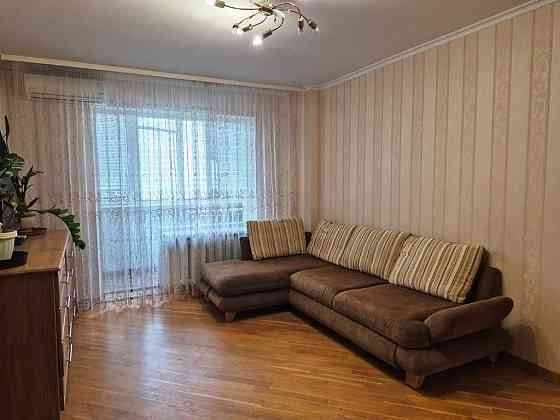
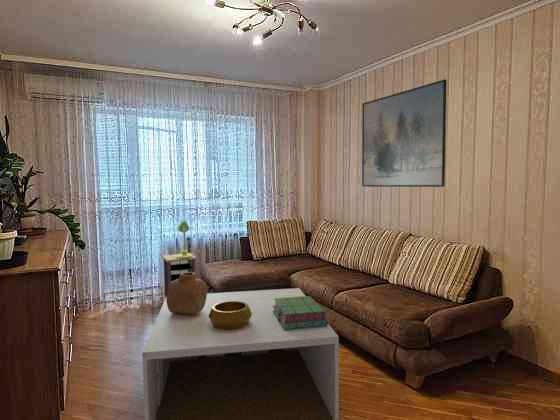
+ decorative bowl [209,301,252,330]
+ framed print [361,78,448,188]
+ vase [166,271,208,315]
+ table lamp [176,219,193,258]
+ coffee table [141,287,340,420]
+ stack of books [273,295,329,330]
+ side table [162,252,197,299]
